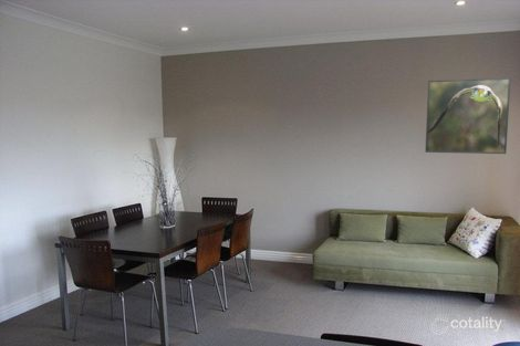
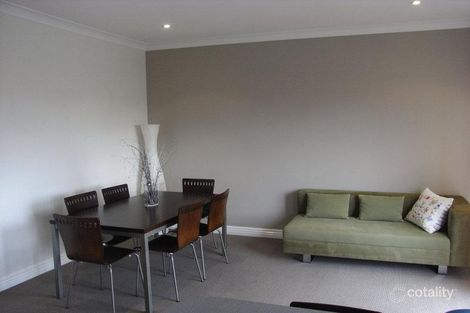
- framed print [425,76,512,155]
